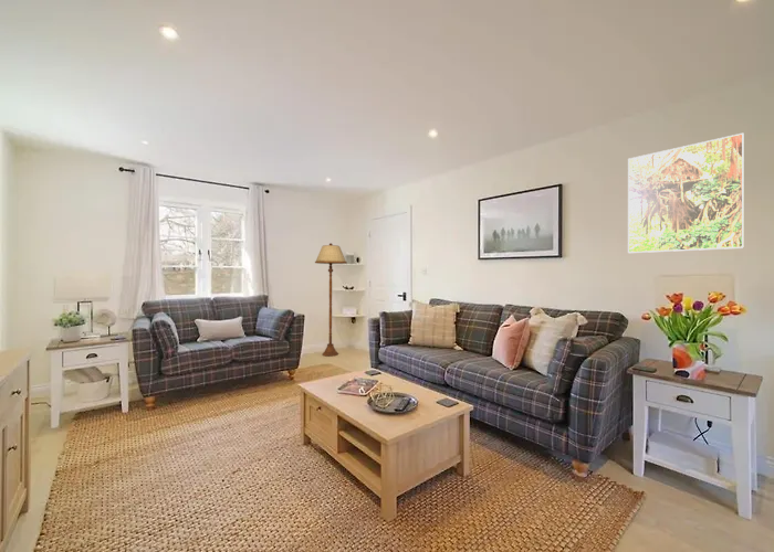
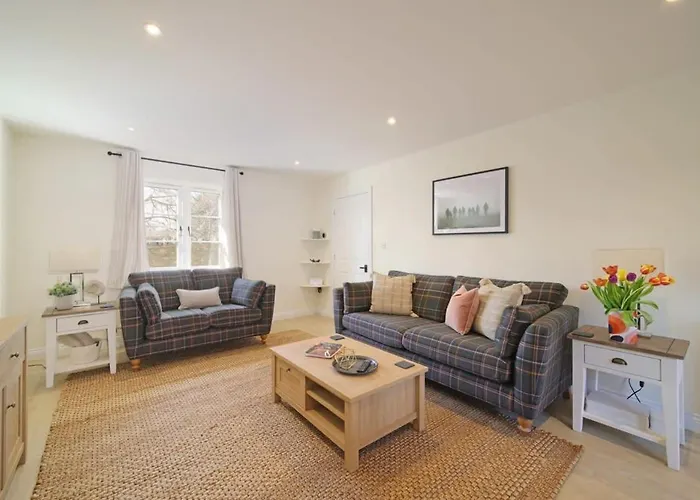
- floor lamp [314,242,348,358]
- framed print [627,132,745,254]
